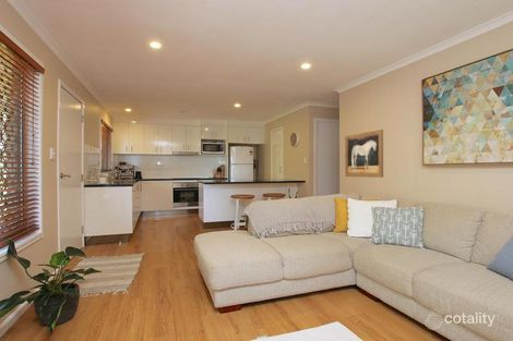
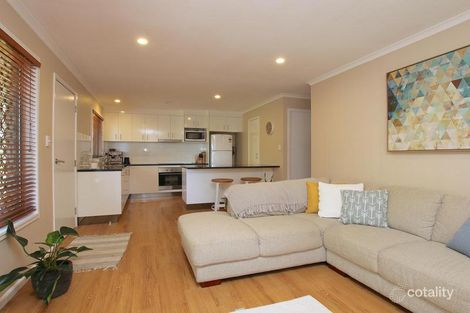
- wall art [344,129,384,179]
